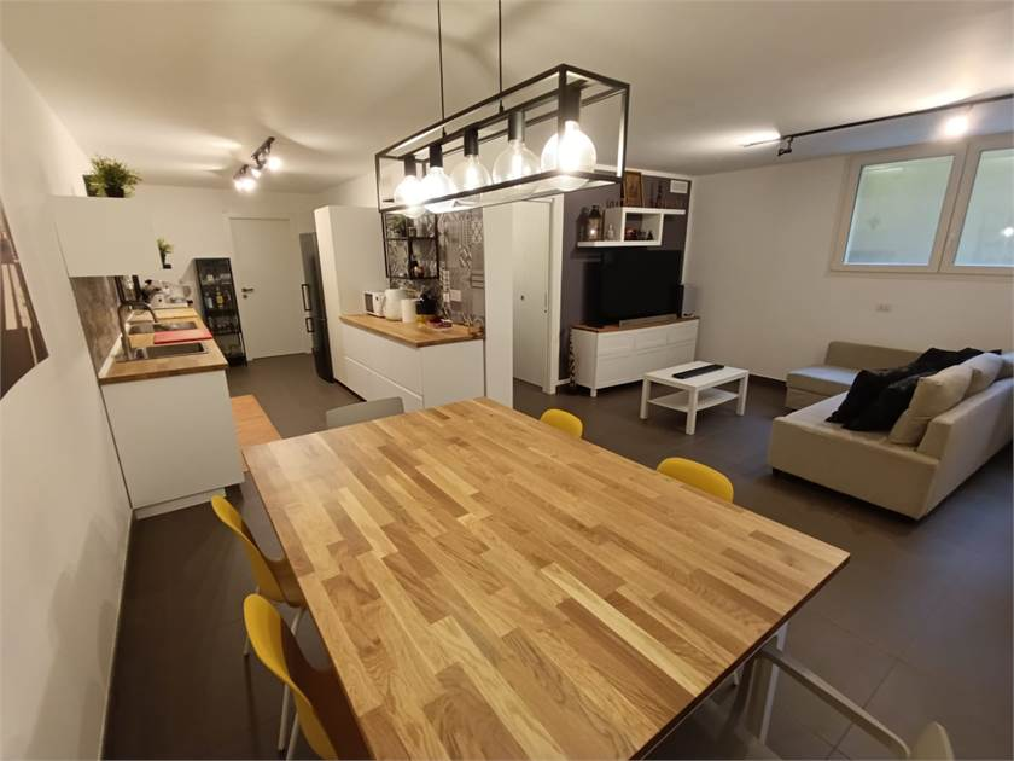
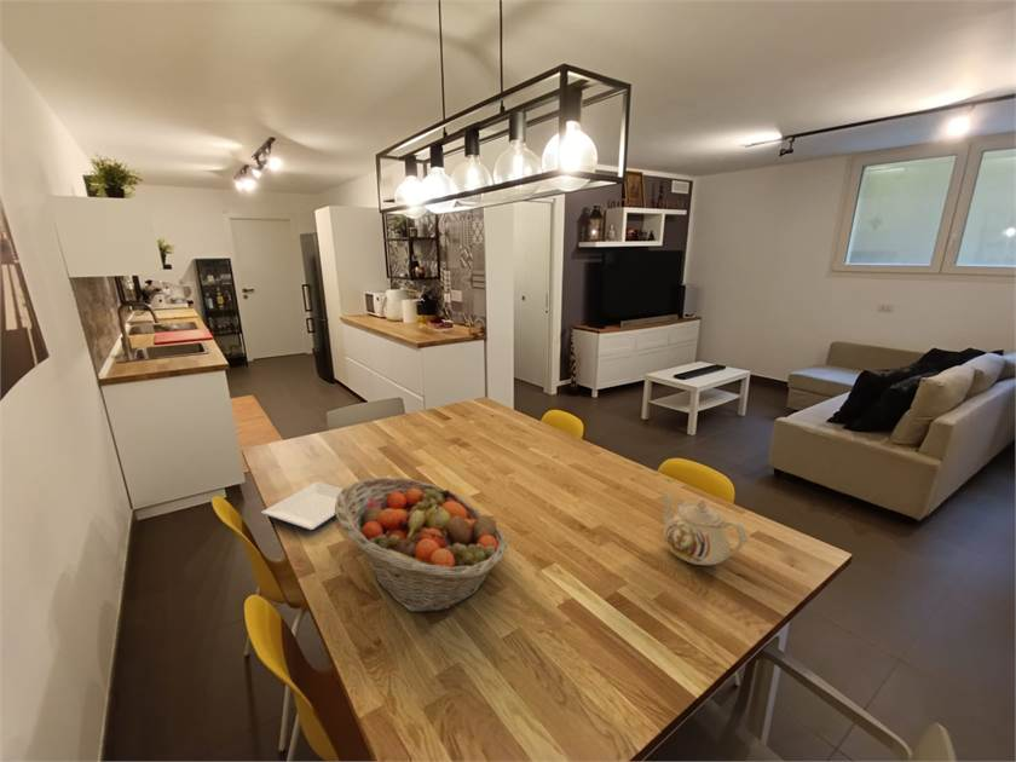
+ teapot [660,491,747,566]
+ plate [260,480,356,531]
+ fruit basket [334,477,508,613]
